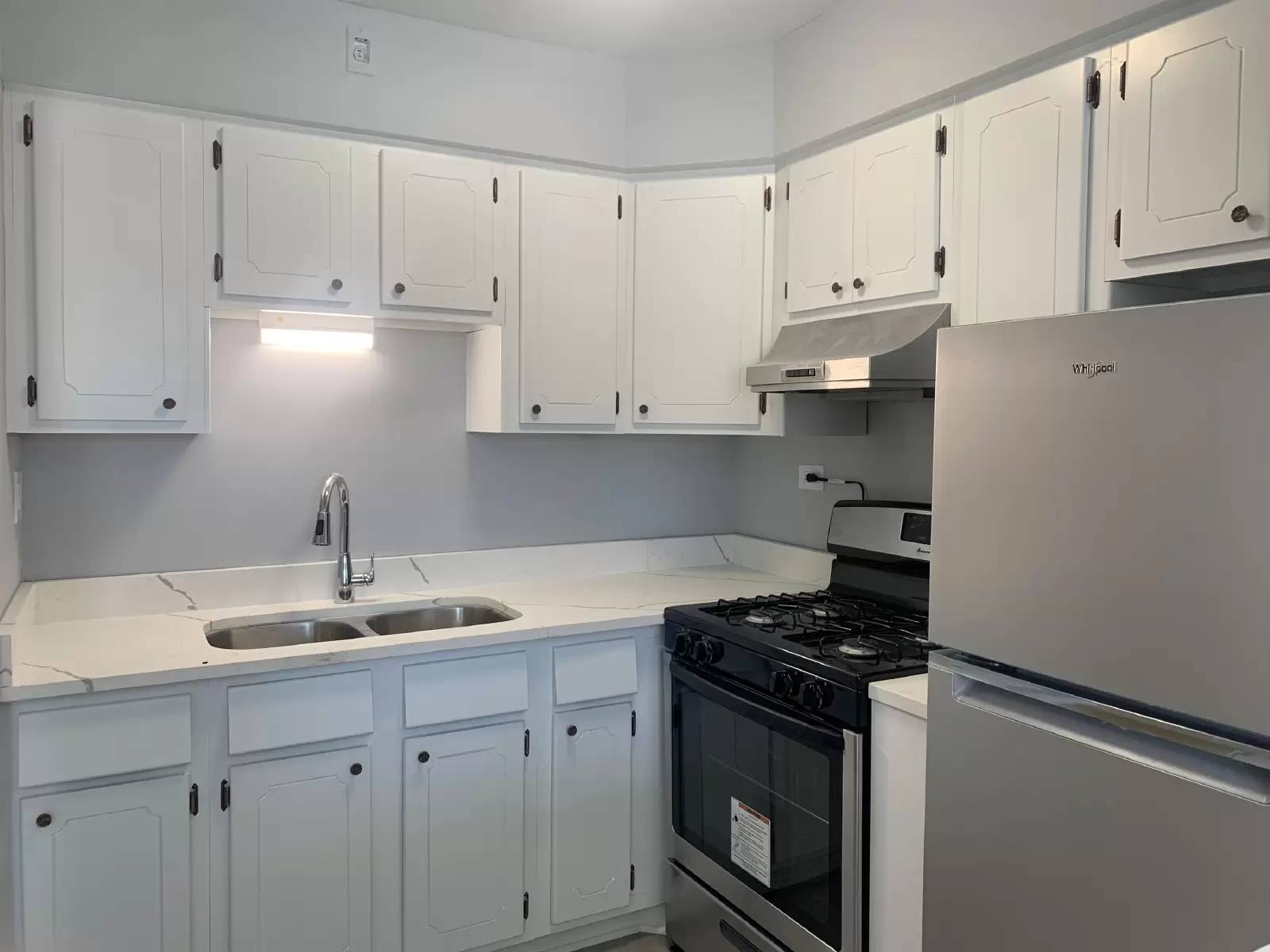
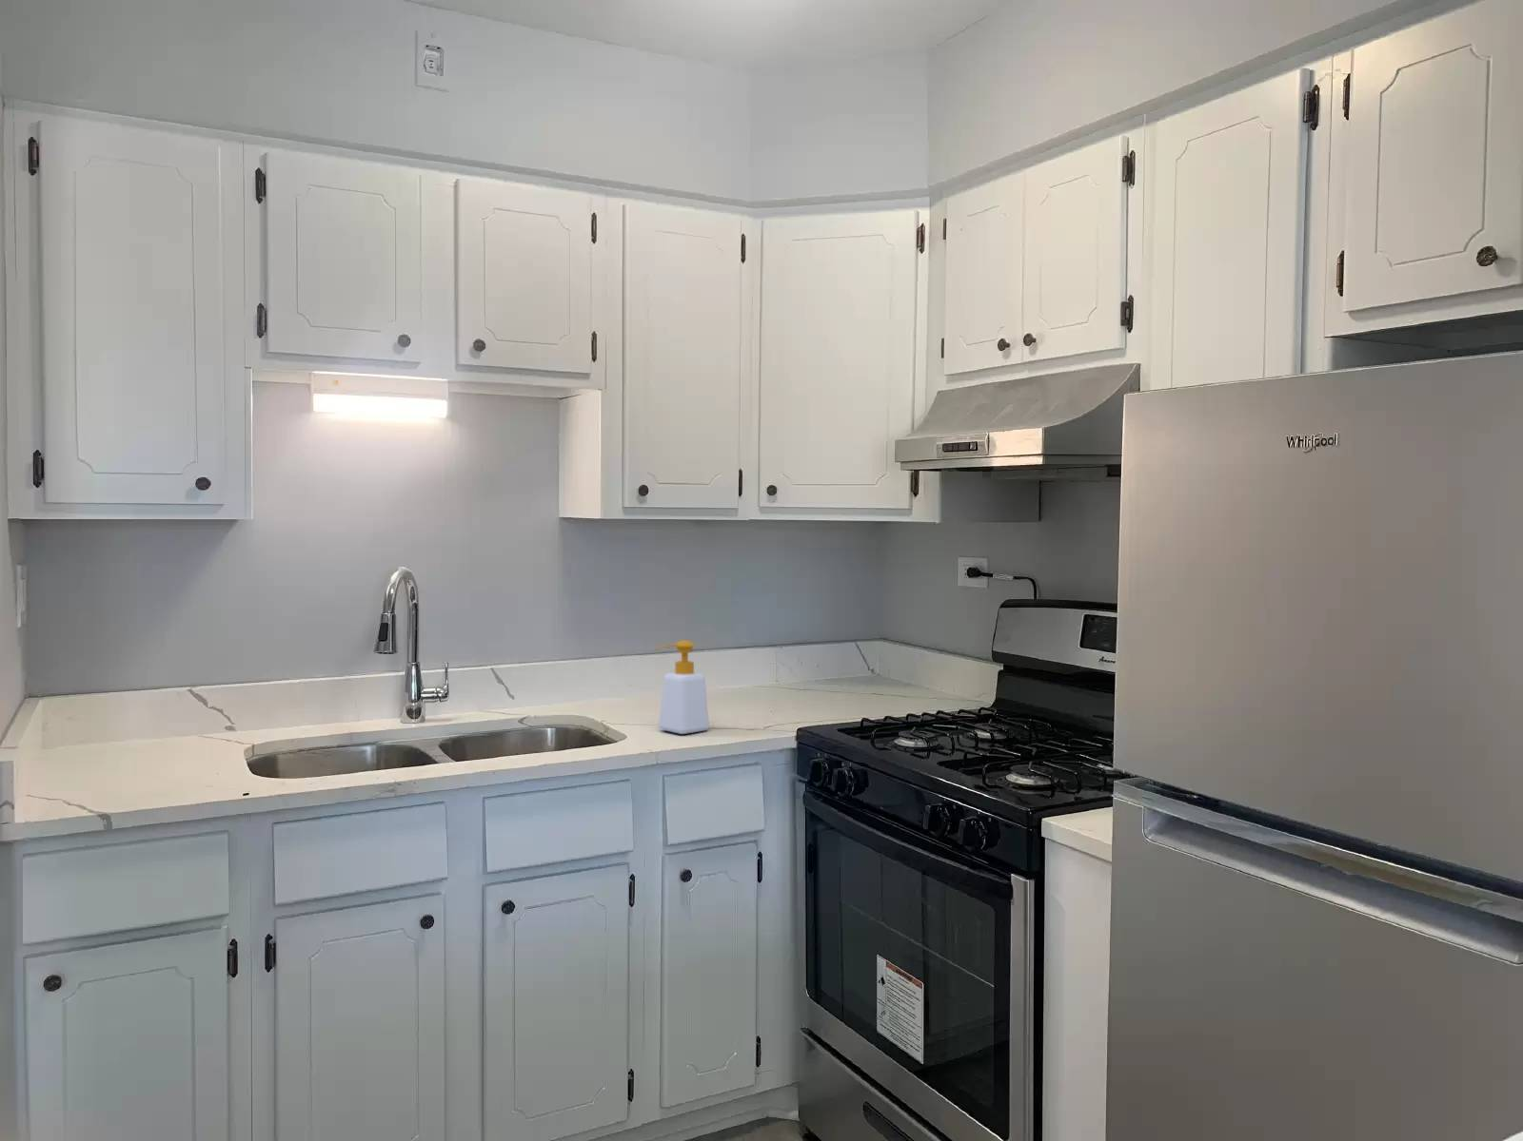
+ soap bottle [654,640,710,735]
